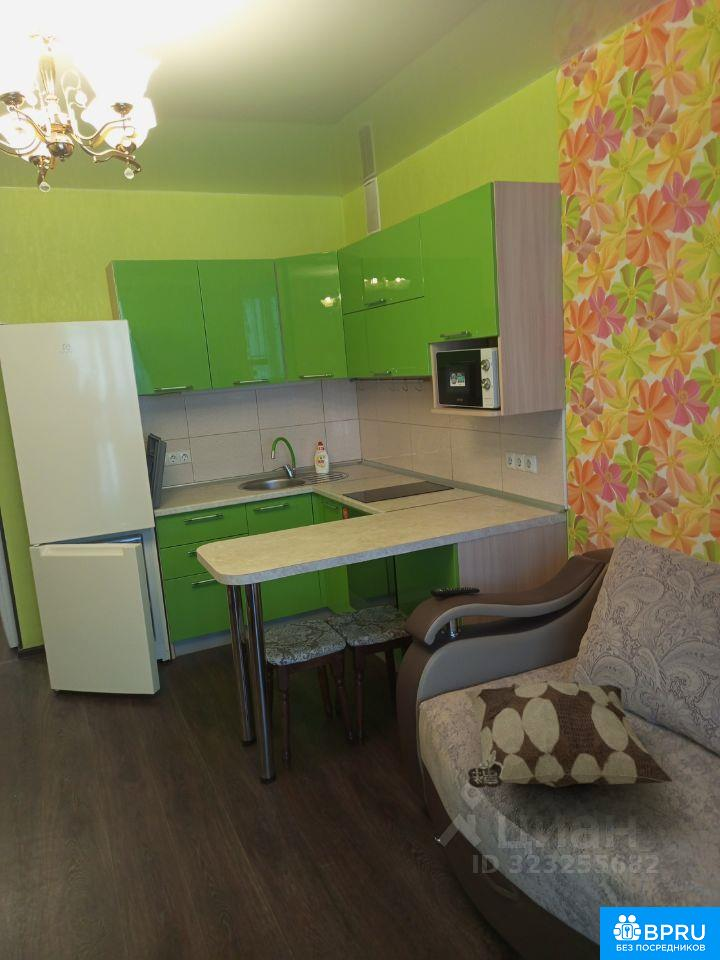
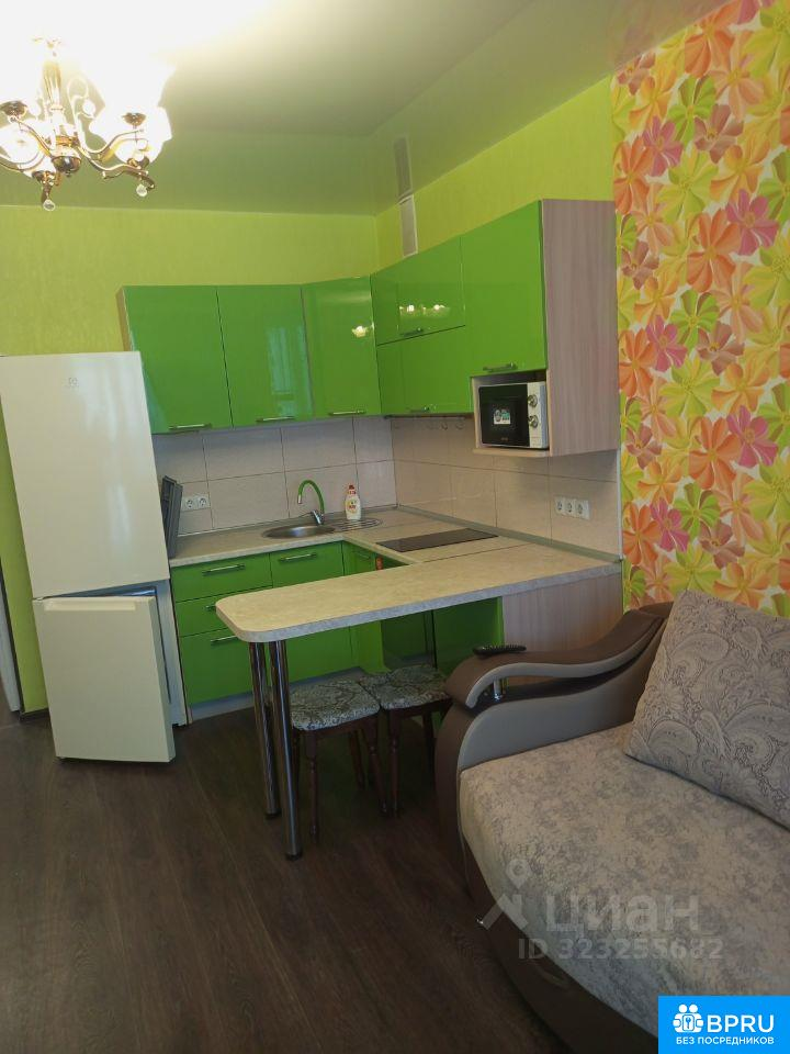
- decorative pillow [464,679,674,789]
